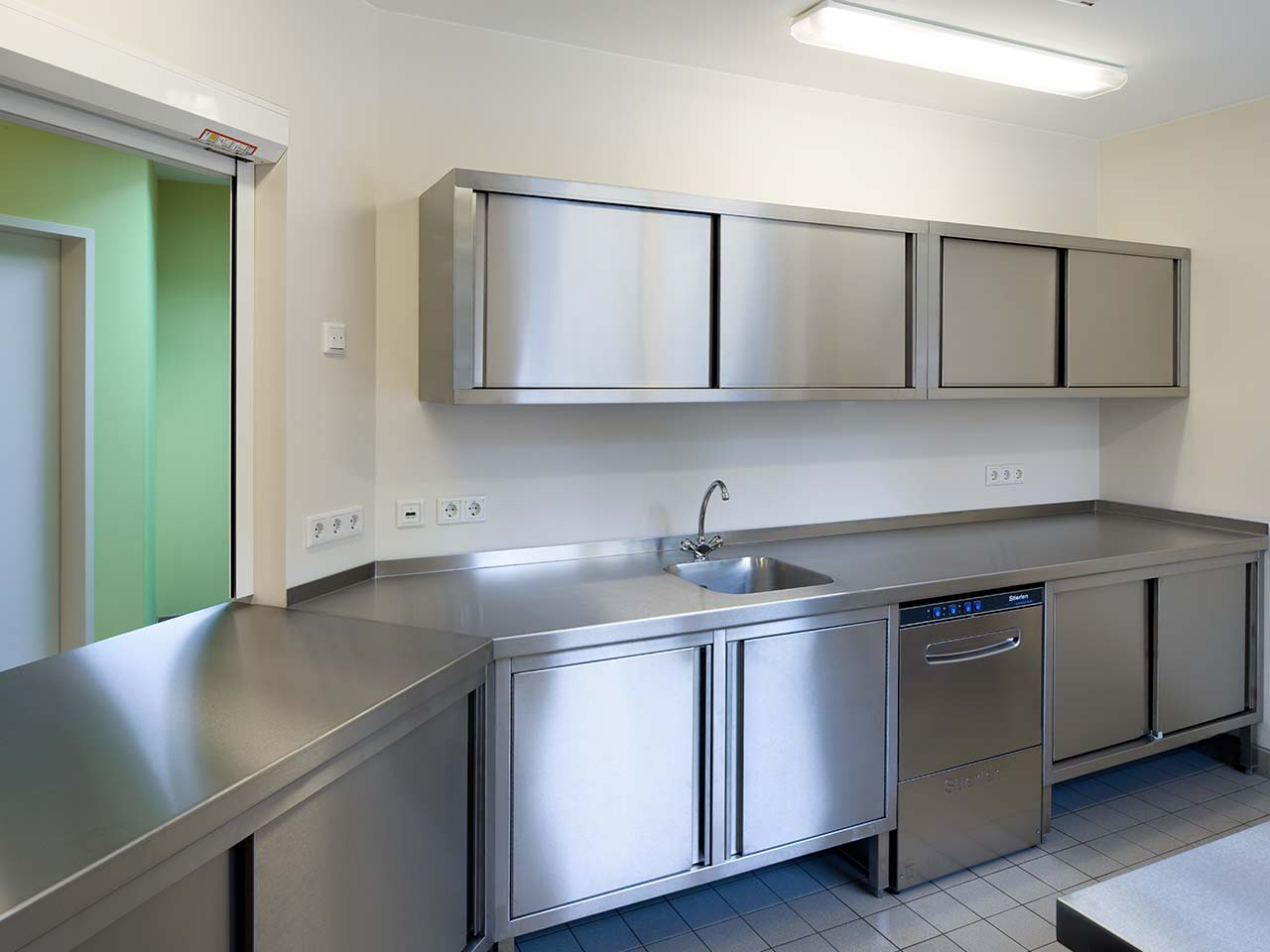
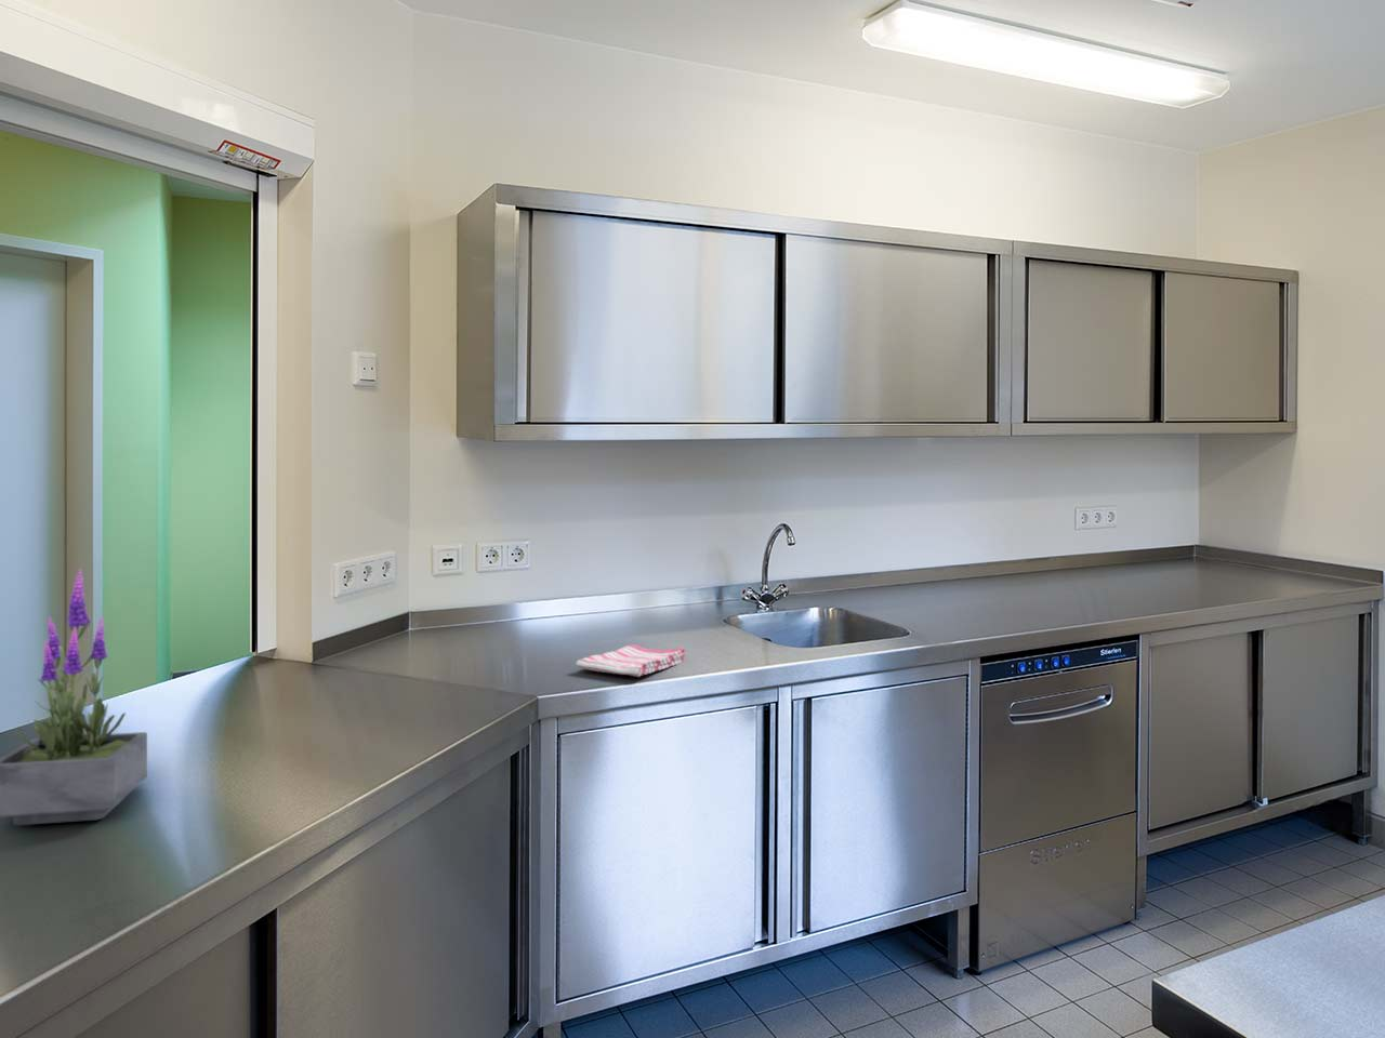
+ potted plant [0,568,148,826]
+ dish towel [575,643,686,678]
